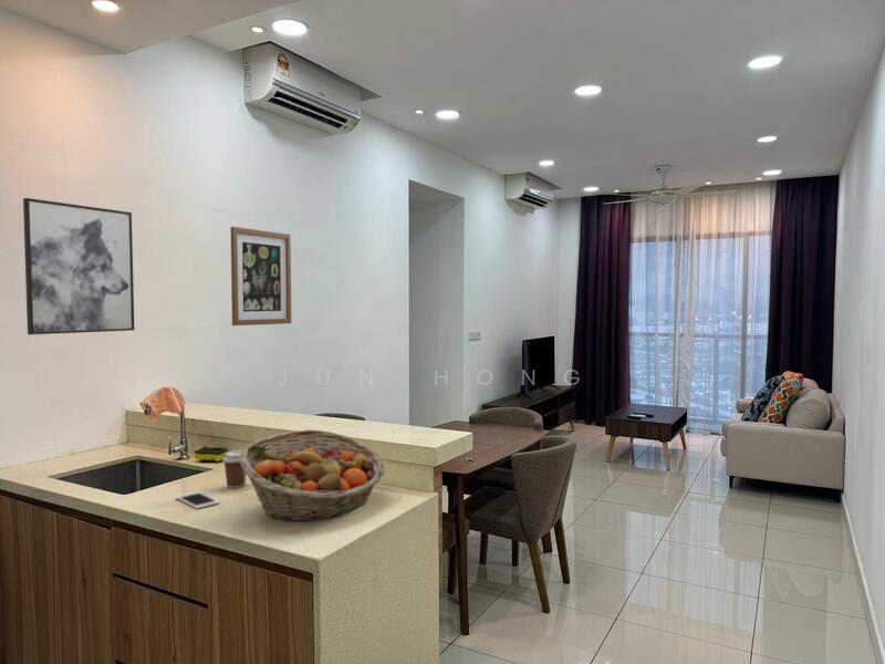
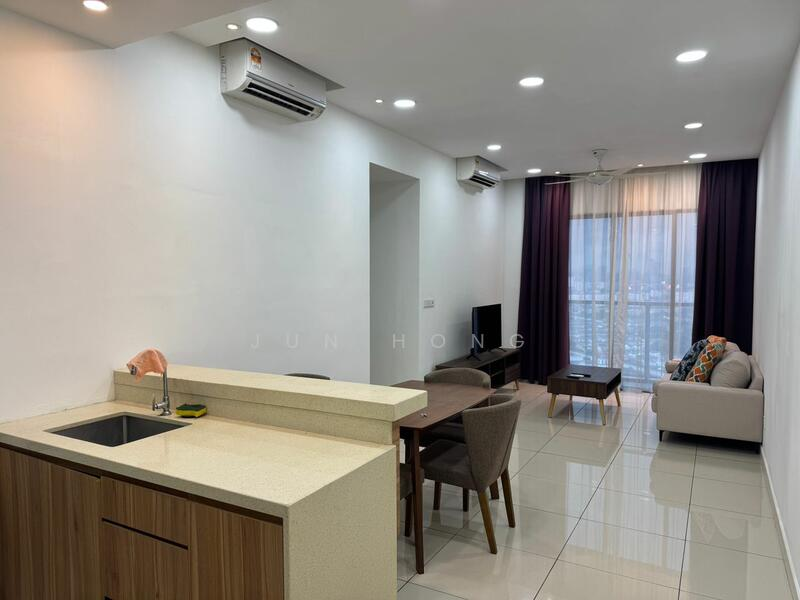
- coffee cup [221,449,247,489]
- fruit basket [239,428,385,522]
- cell phone [175,490,220,510]
- wall art [22,197,136,335]
- wall art [229,226,292,326]
